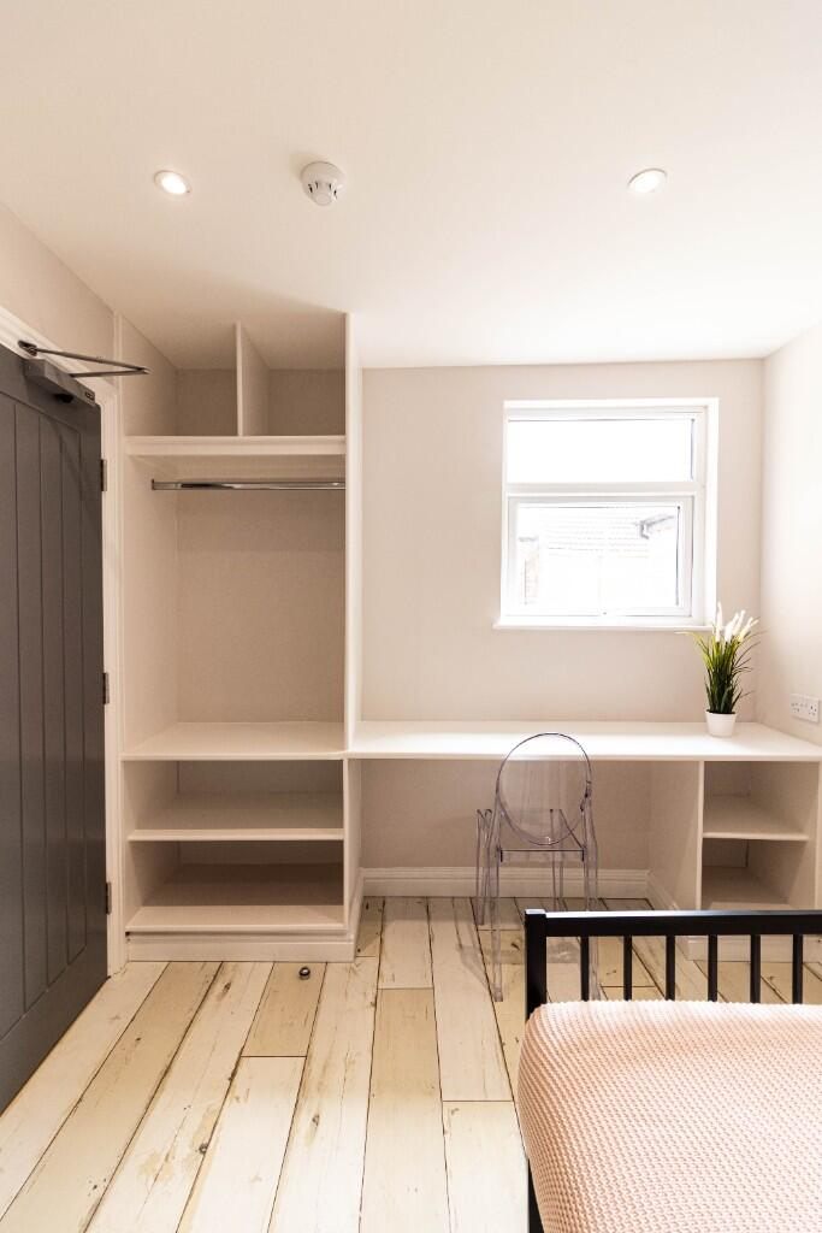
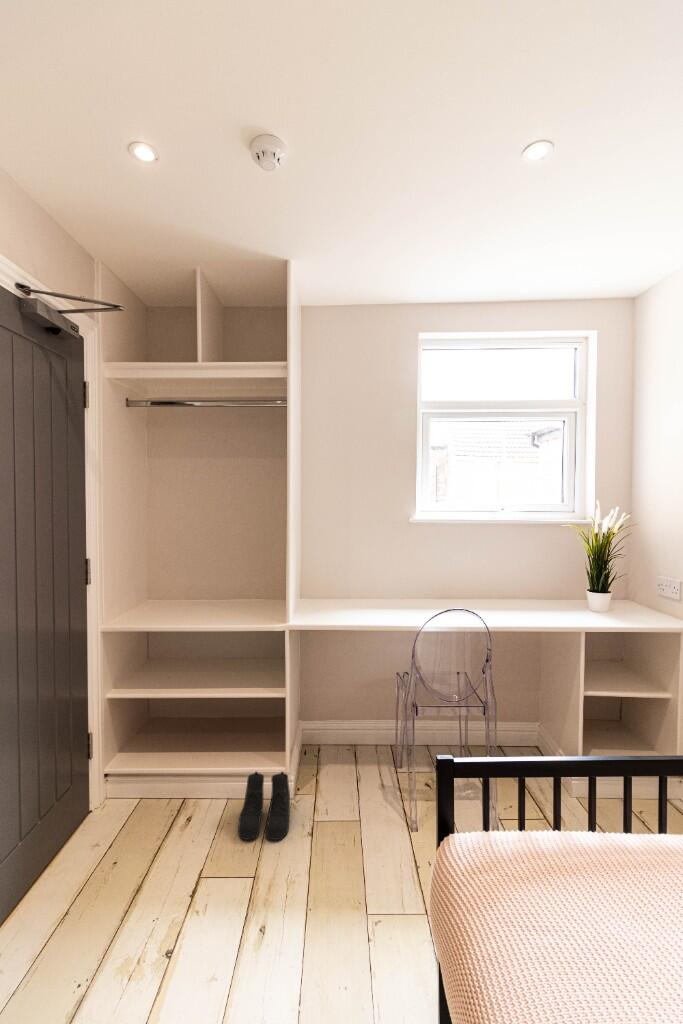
+ boots [237,771,291,841]
